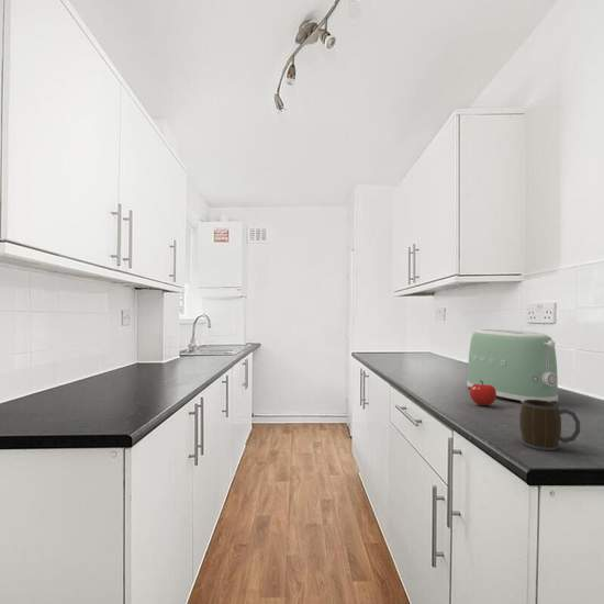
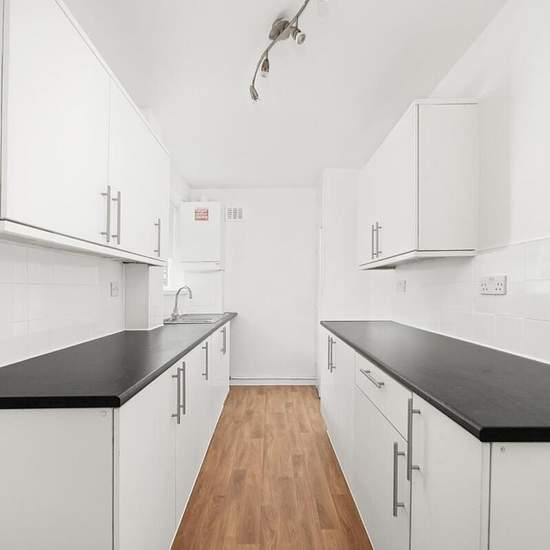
- apple [469,381,497,406]
- mug [518,400,581,451]
- toaster [466,328,559,404]
